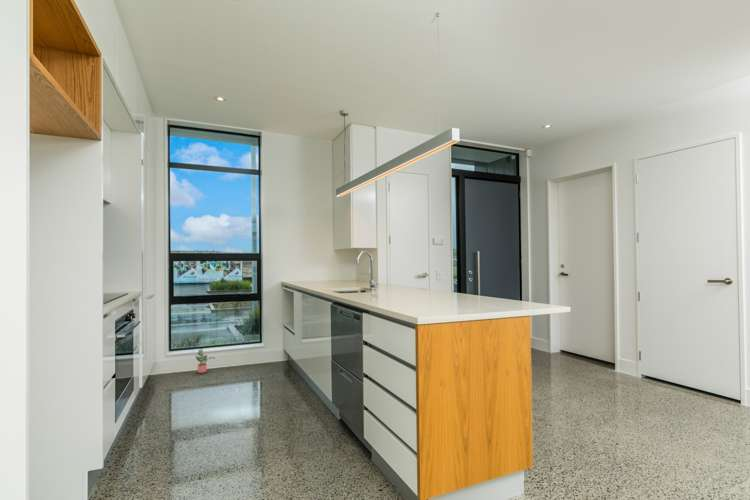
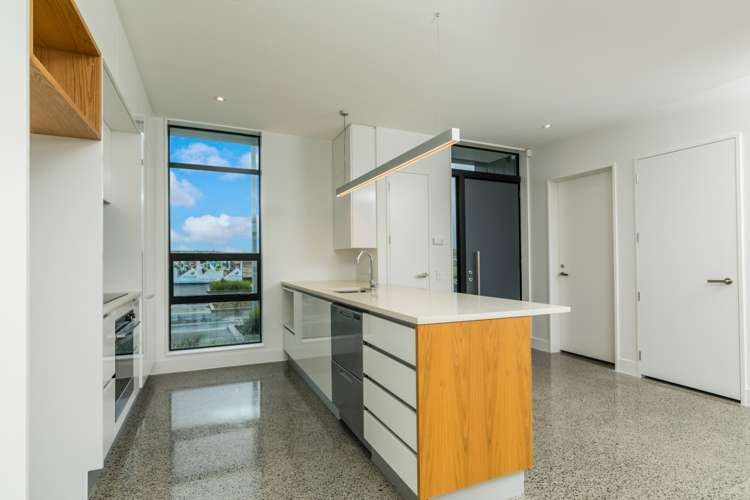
- potted plant [194,347,216,374]
